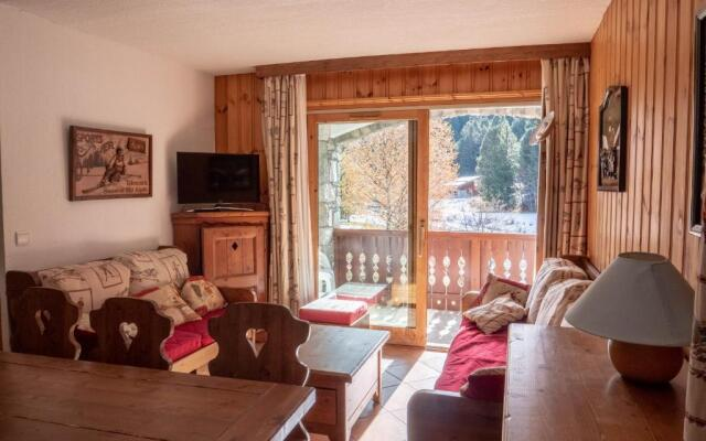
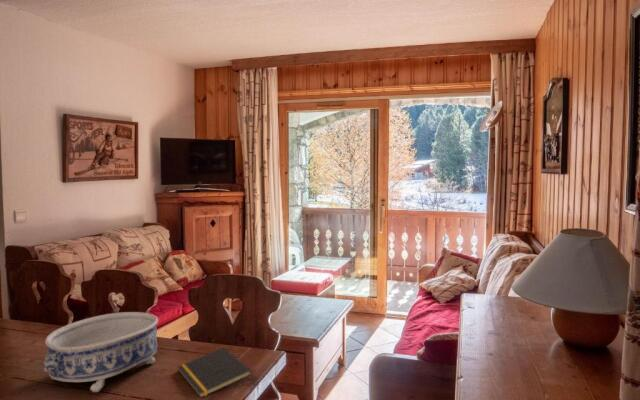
+ decorative bowl [43,311,159,393]
+ notepad [177,346,253,399]
